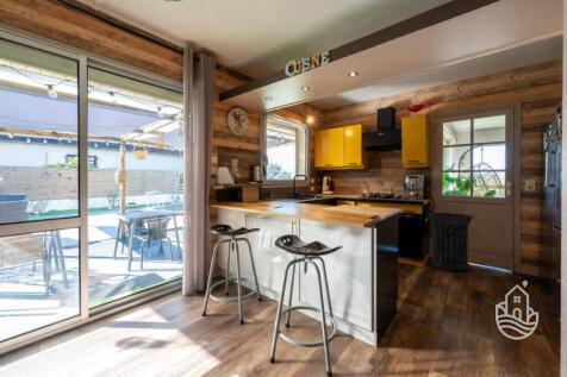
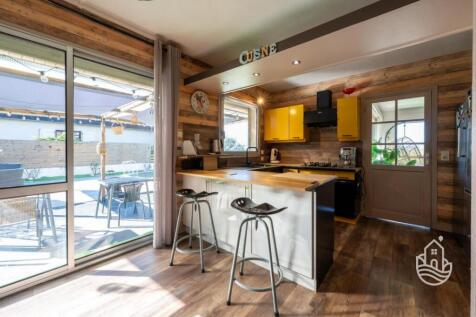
- trash can [428,212,474,272]
